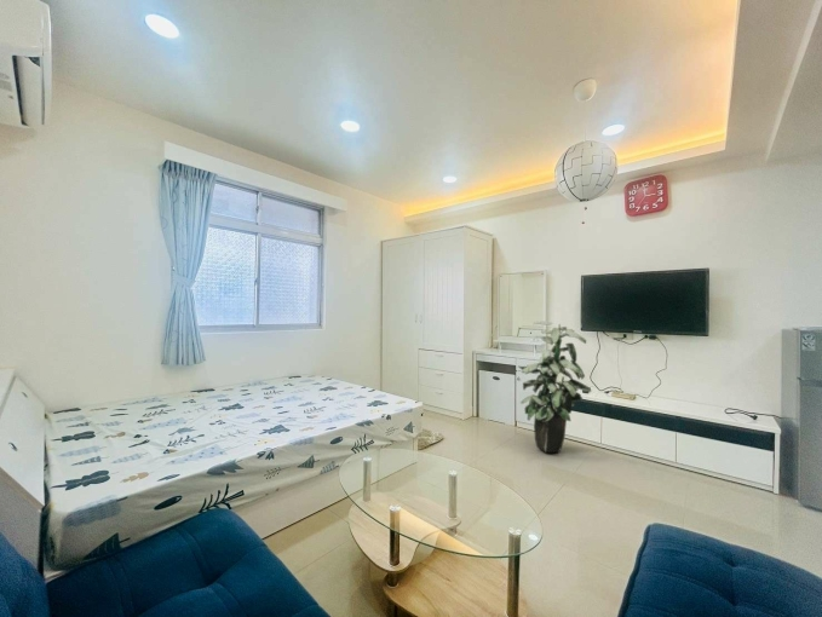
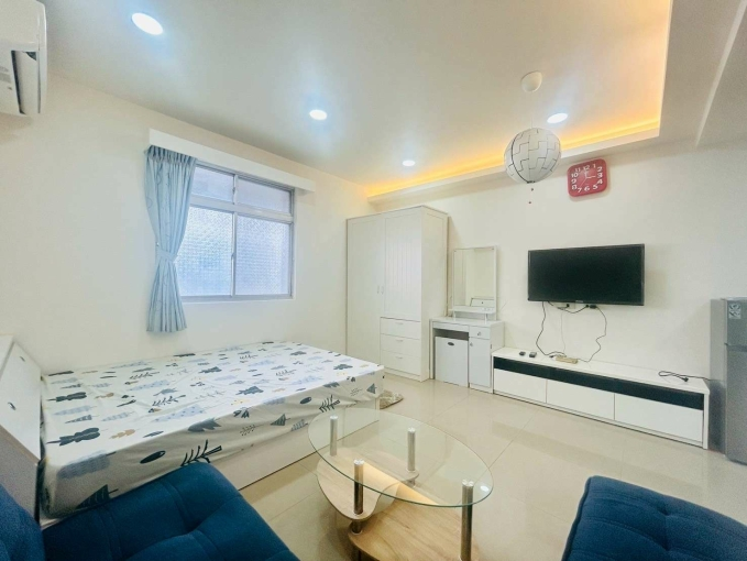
- indoor plant [517,319,592,454]
